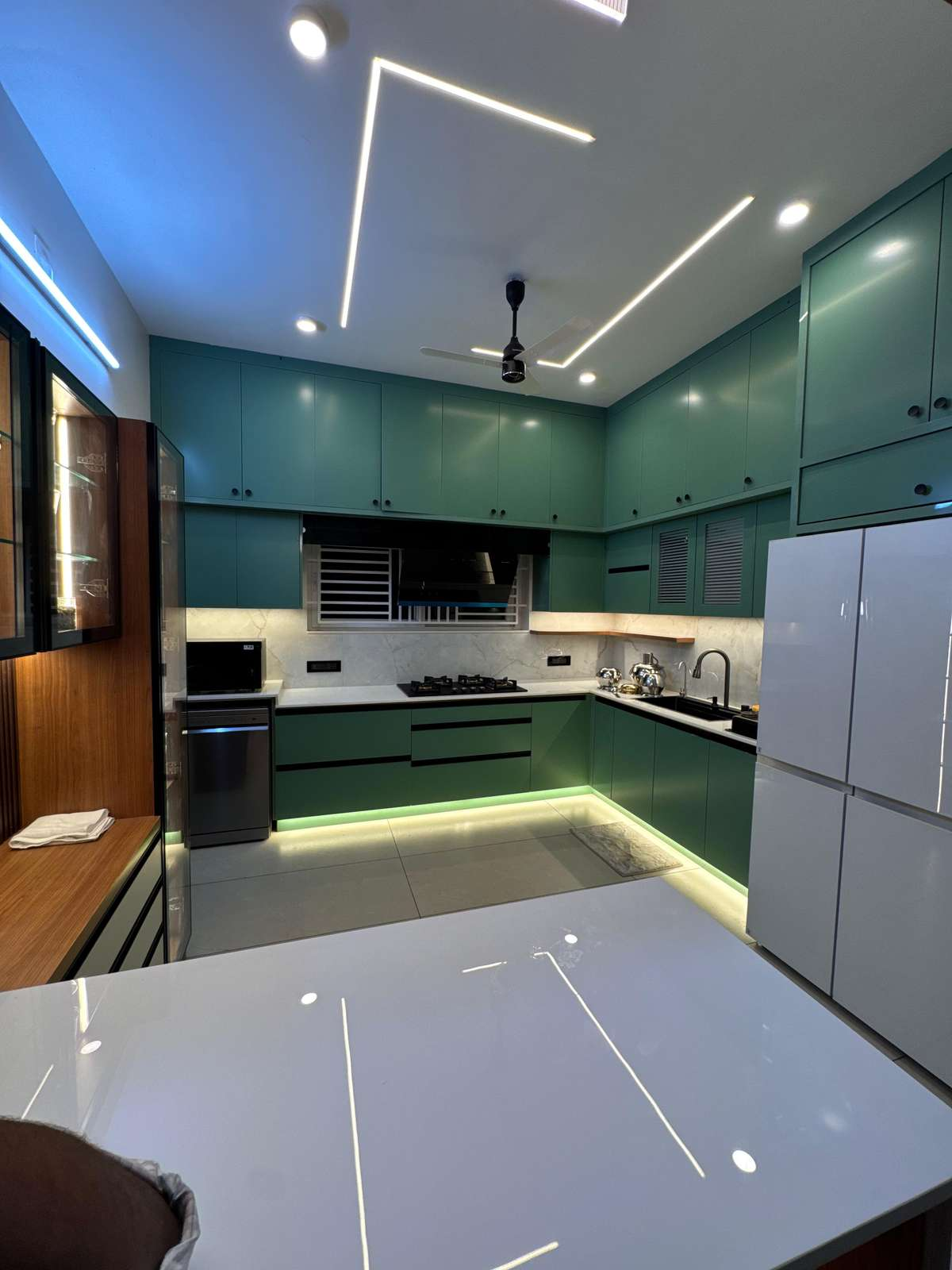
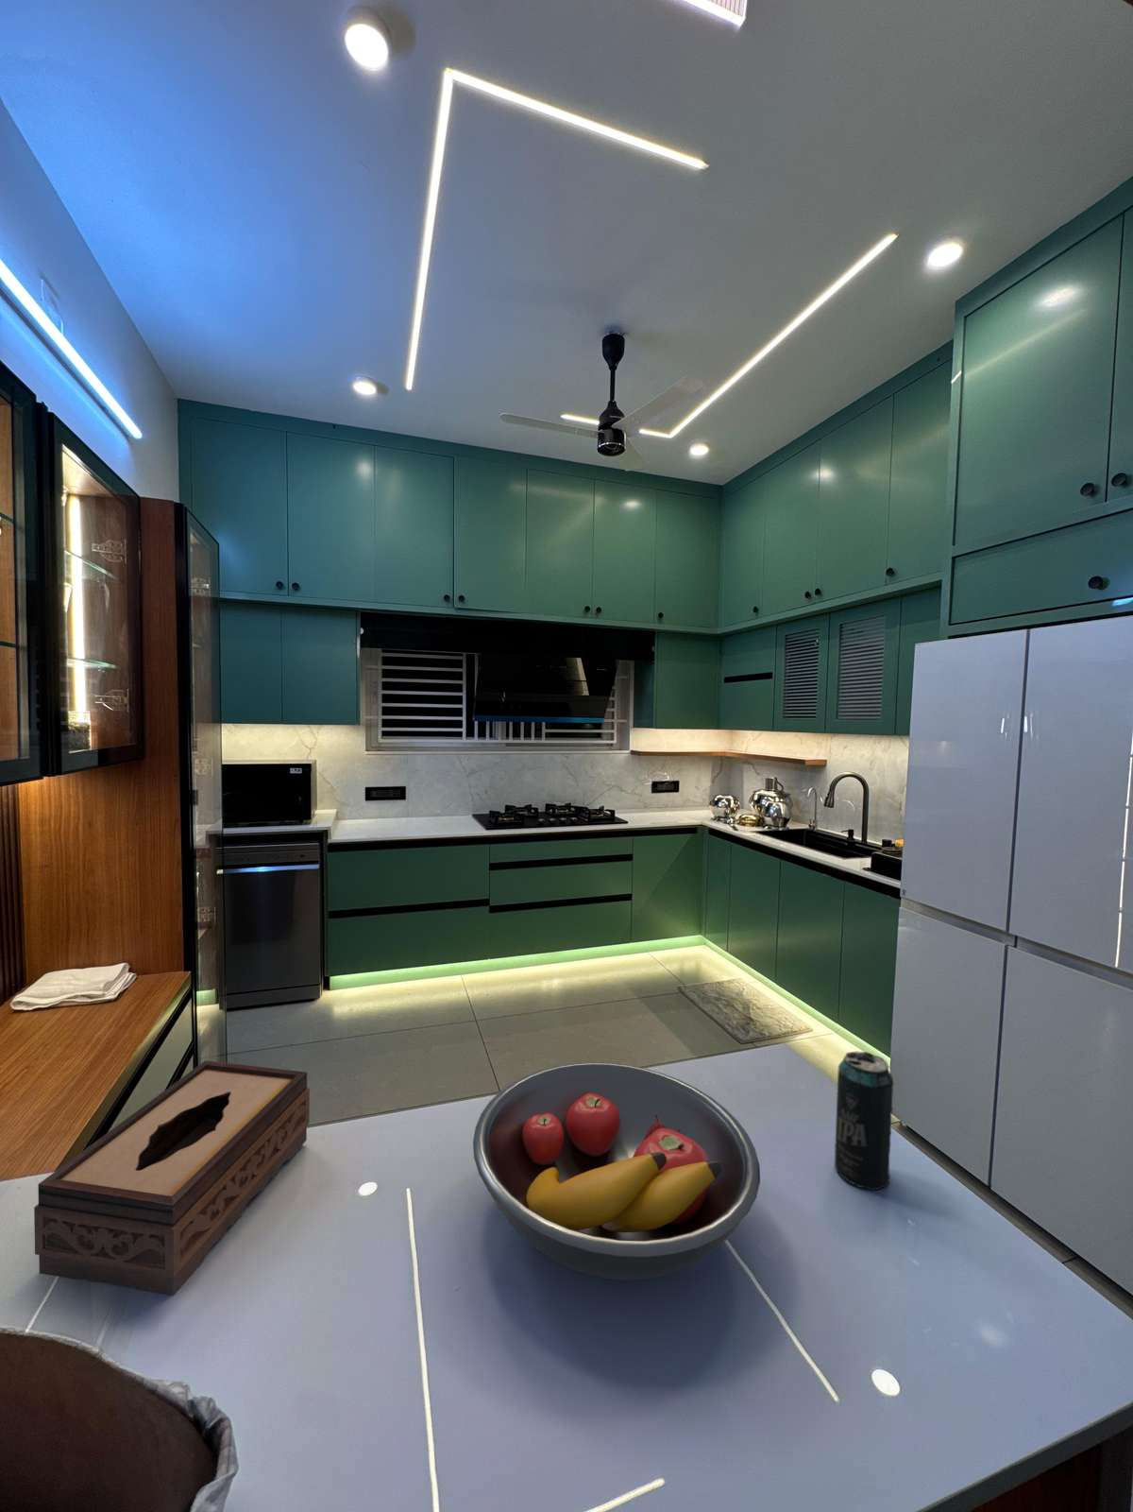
+ beverage can [834,1050,894,1192]
+ fruit bowl [472,1061,760,1281]
+ tissue box [33,1060,311,1297]
